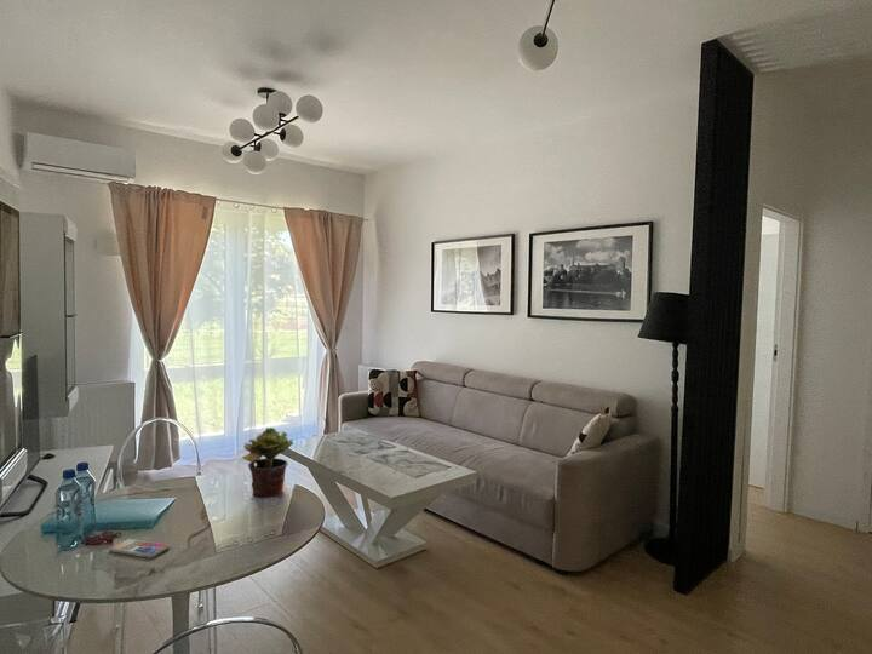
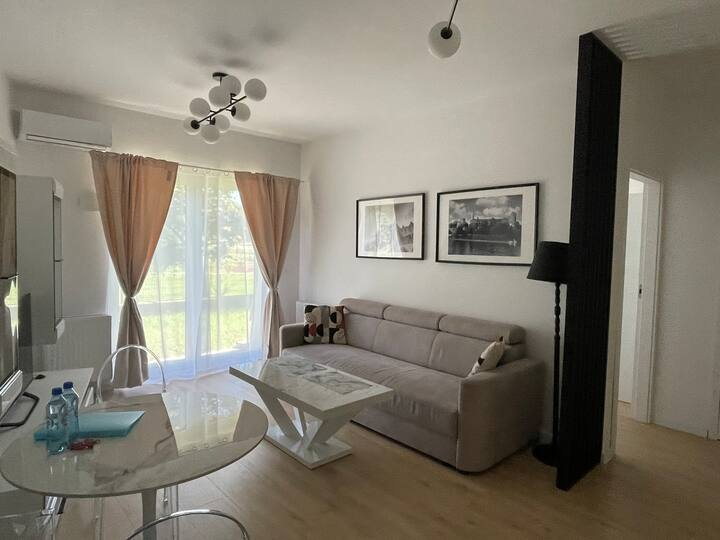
- potted plant [242,426,294,499]
- smartphone [109,538,171,560]
